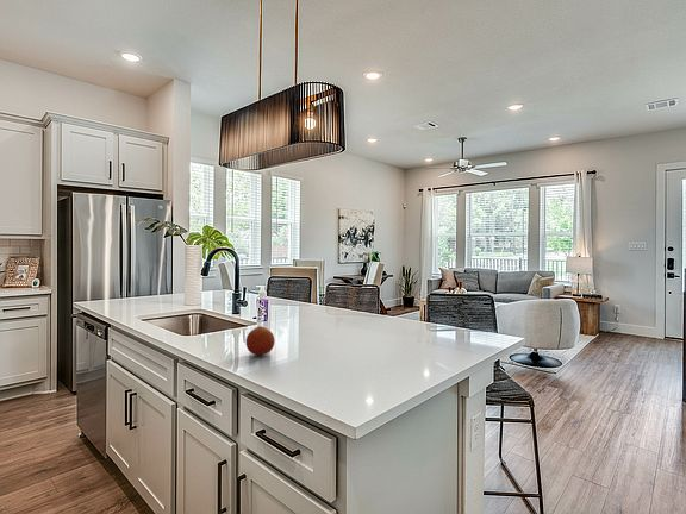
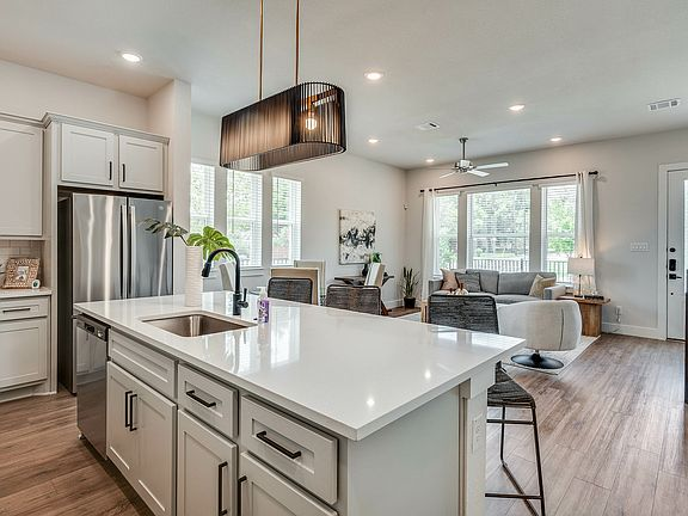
- fruit [244,325,276,356]
